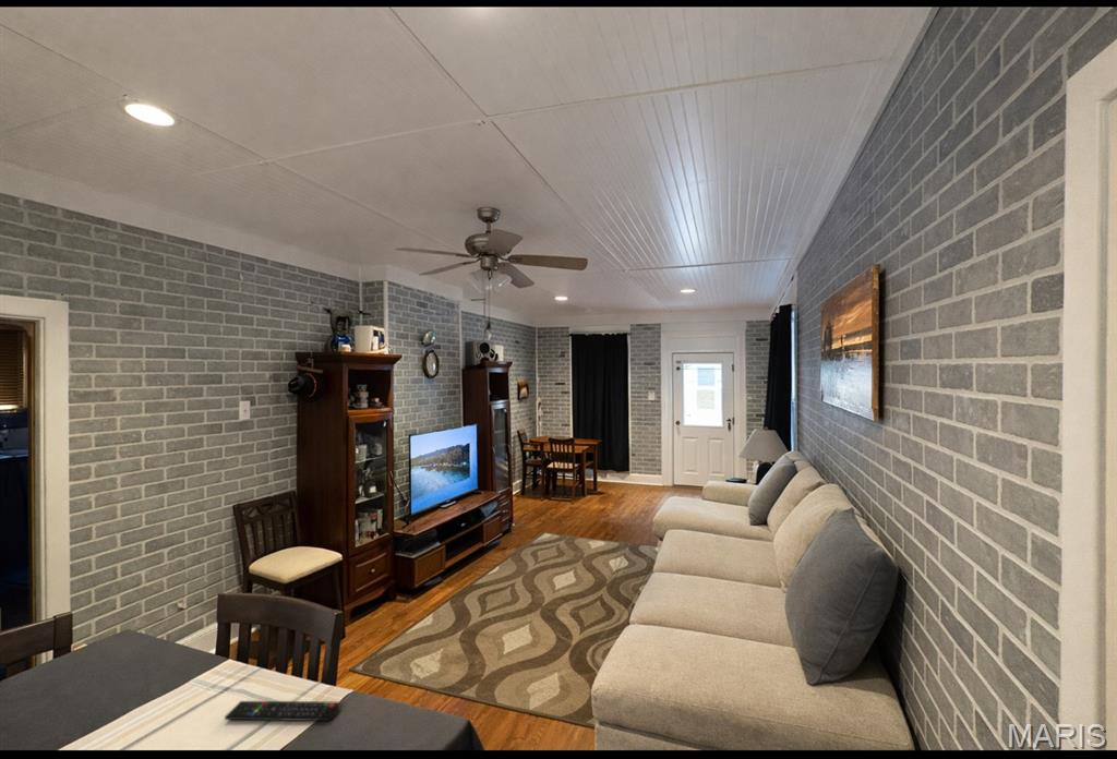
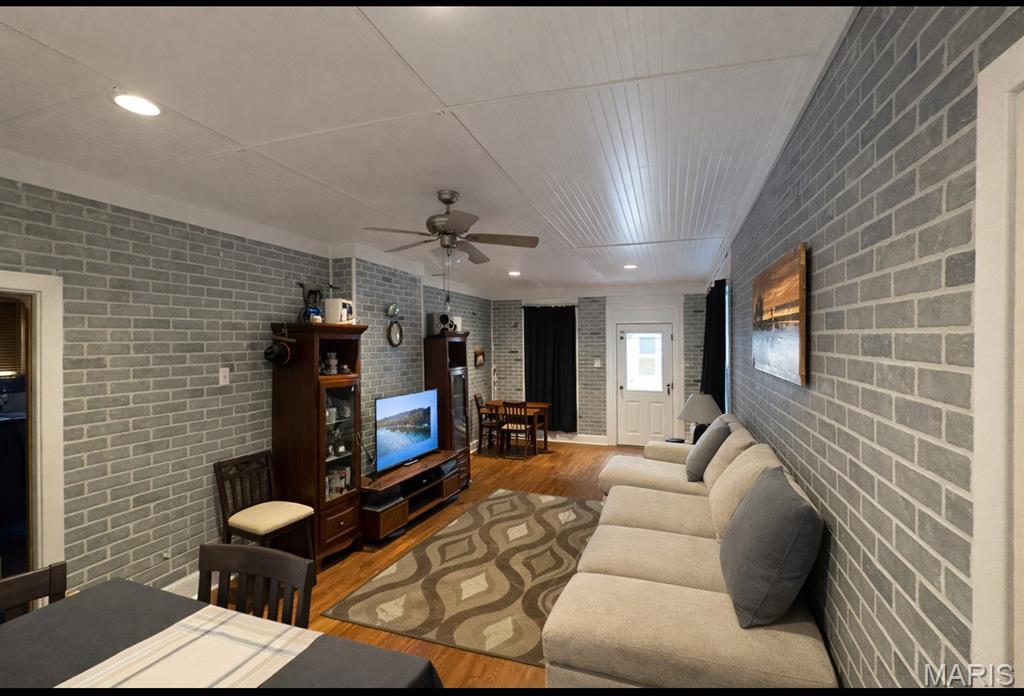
- remote control [224,700,340,722]
